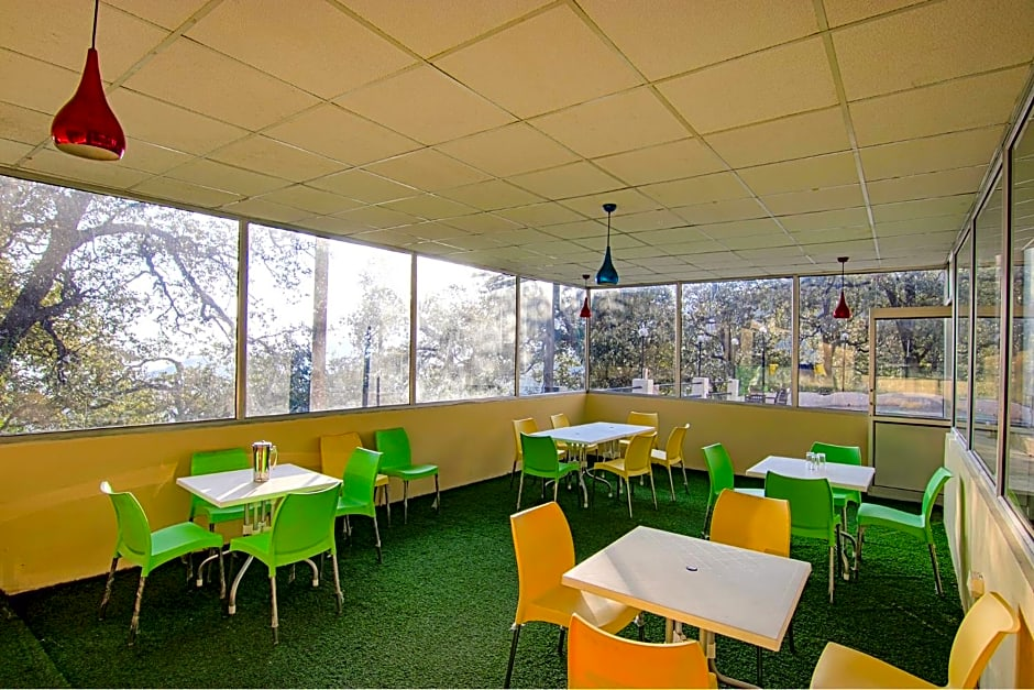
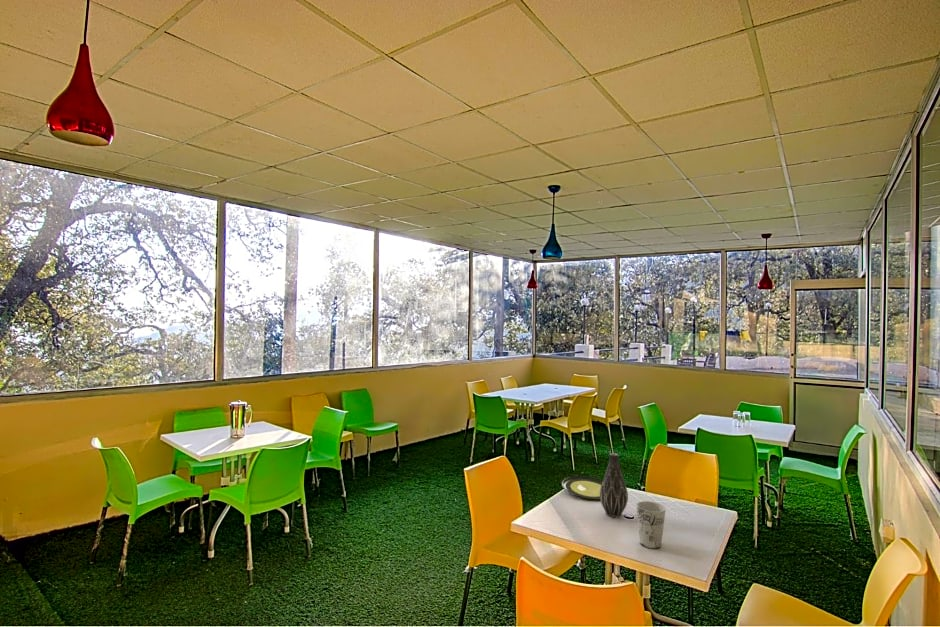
+ cup [635,500,667,550]
+ plate [561,475,603,501]
+ vase [599,452,629,519]
